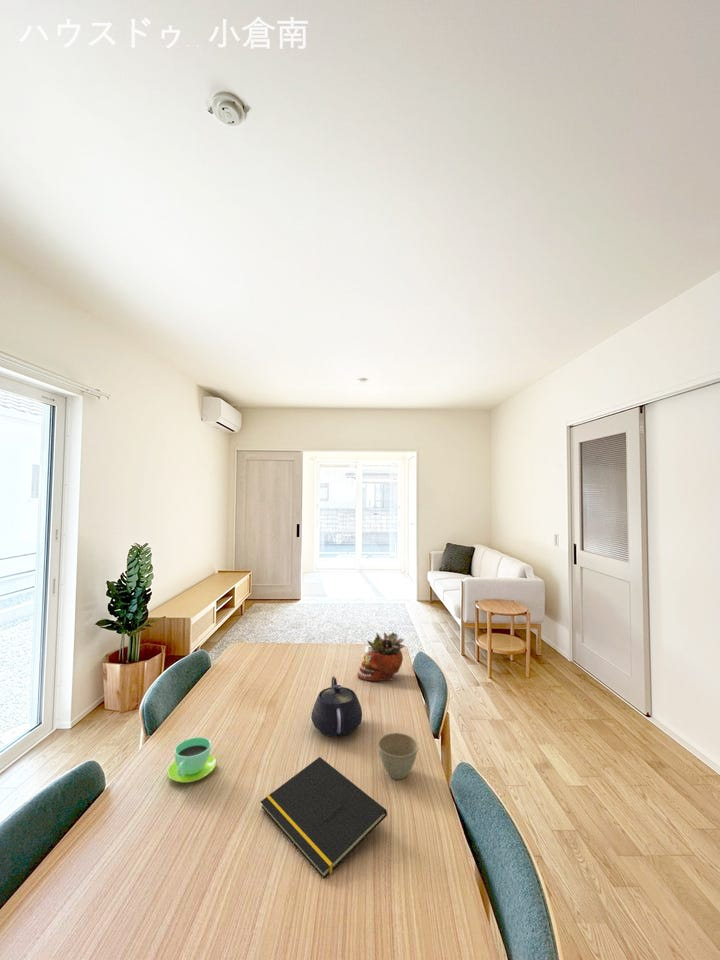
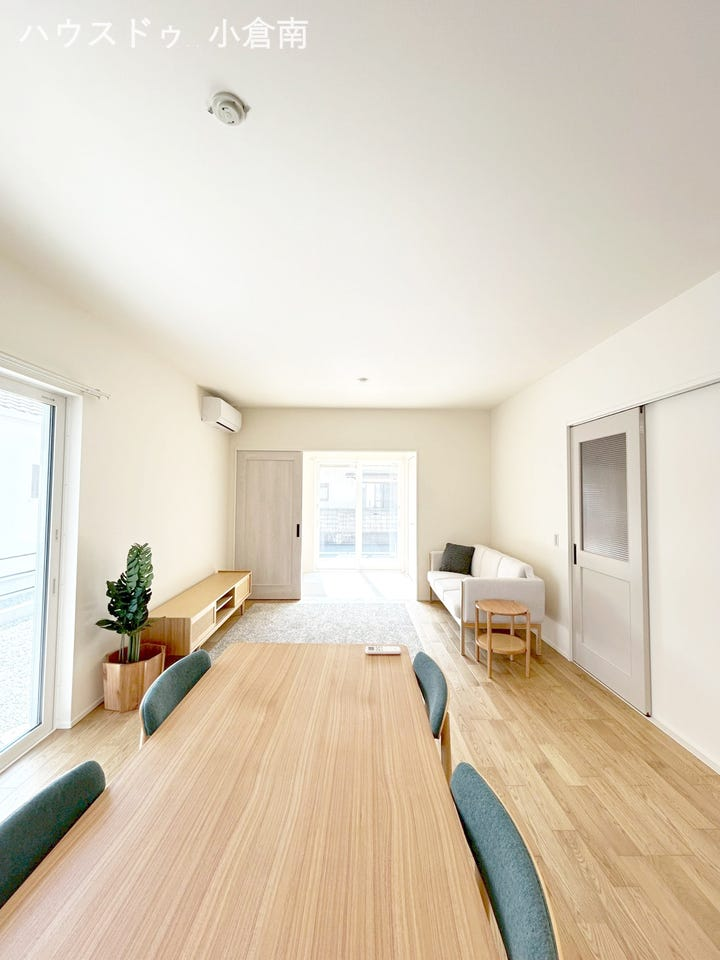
- succulent planter [356,631,406,682]
- cup [167,736,217,784]
- flower pot [377,732,419,780]
- teapot [310,675,363,738]
- notepad [260,756,388,879]
